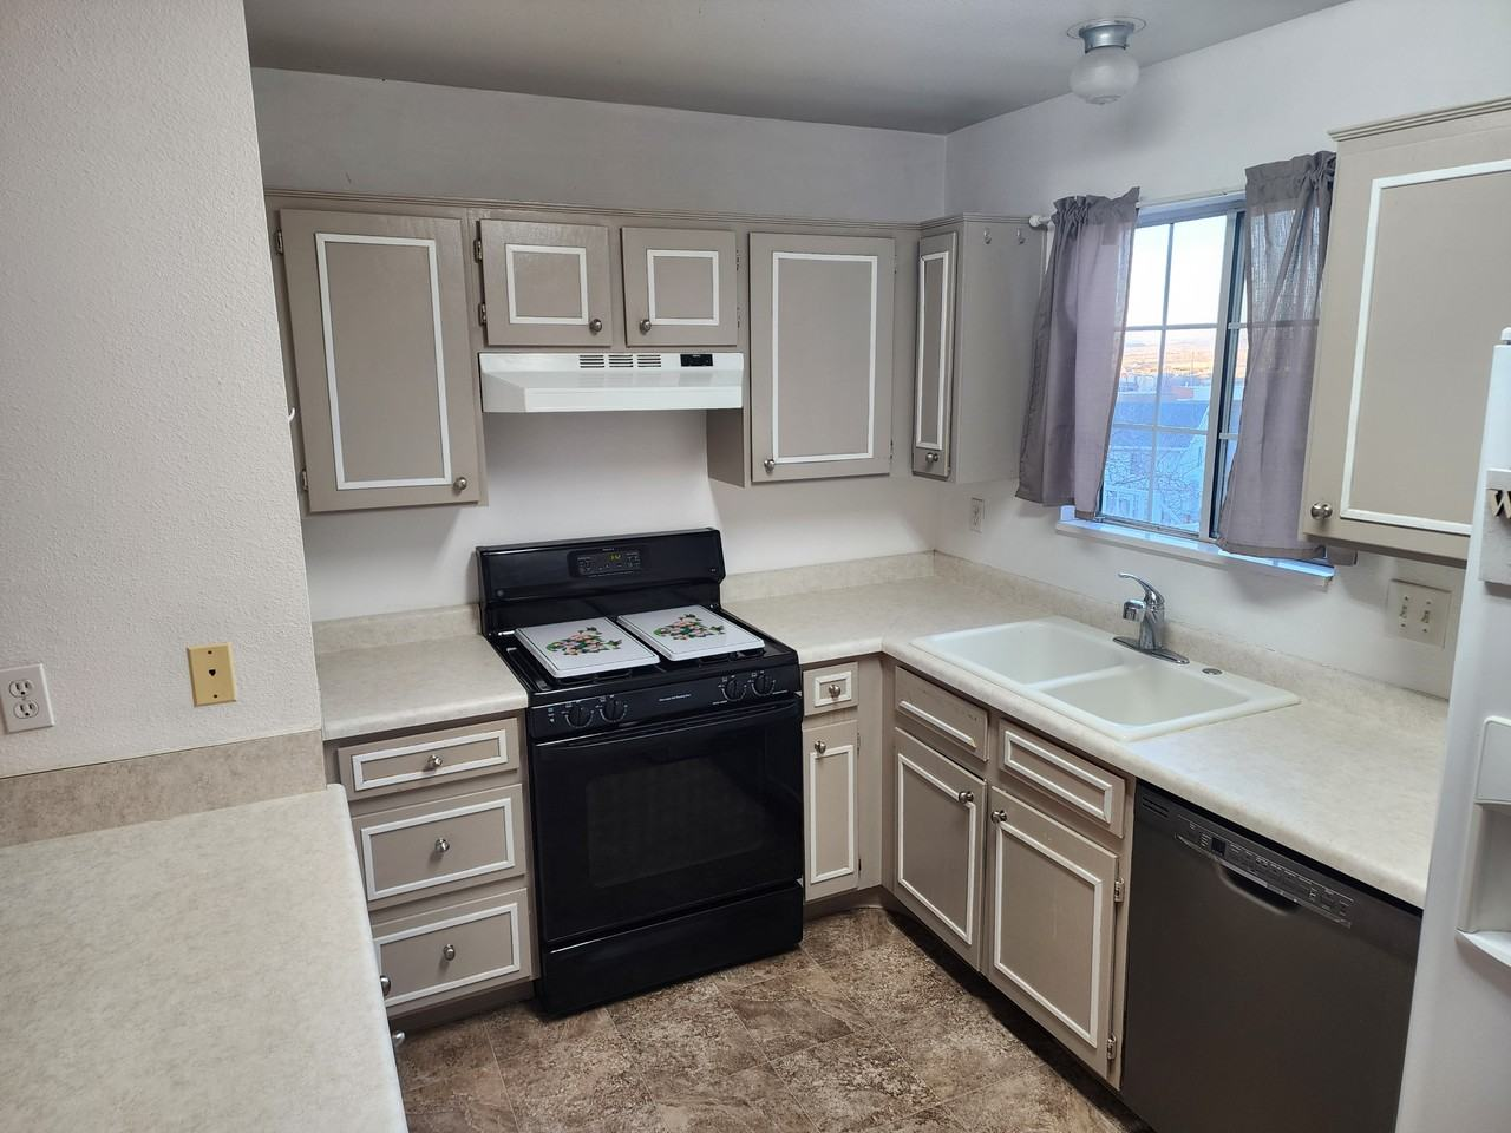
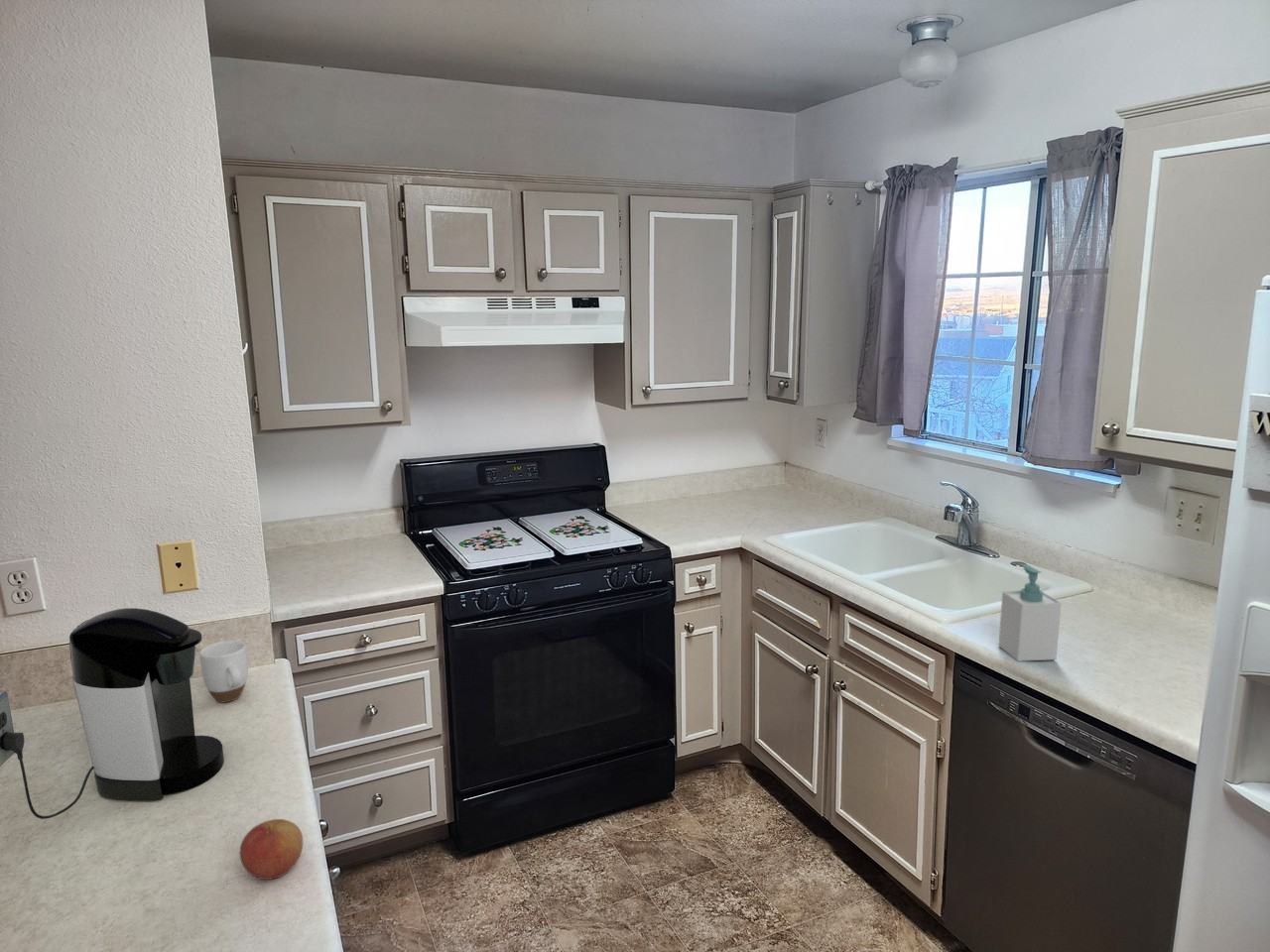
+ soap bottle [997,563,1063,662]
+ coffee maker [0,607,225,820]
+ apple [239,818,304,881]
+ mug [198,640,249,703]
